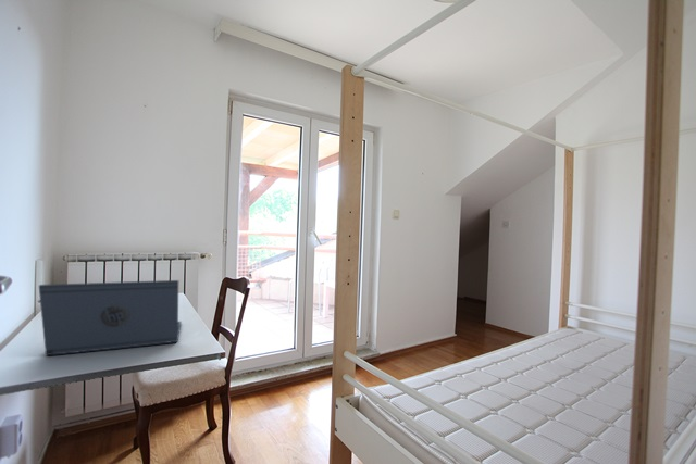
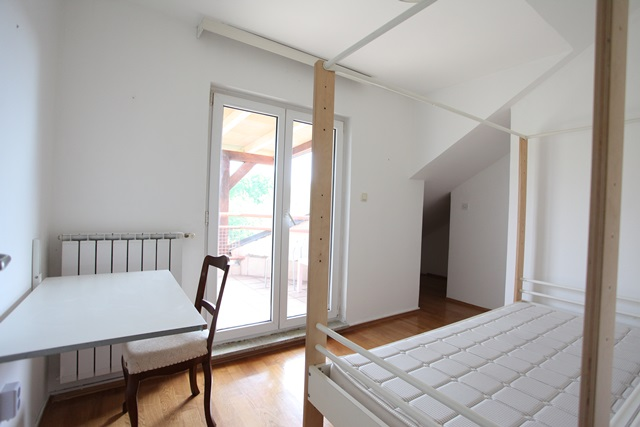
- laptop [38,279,183,356]
